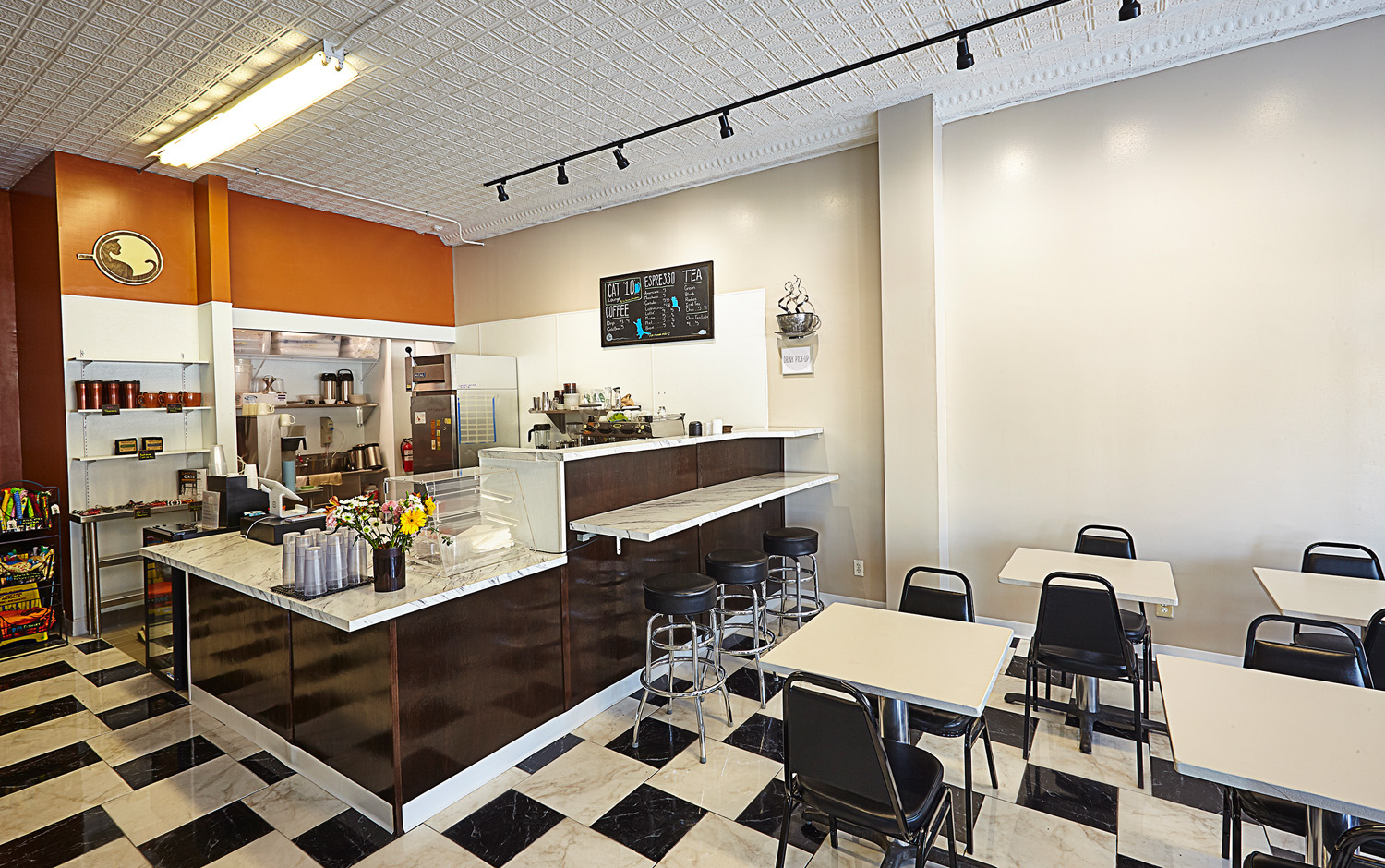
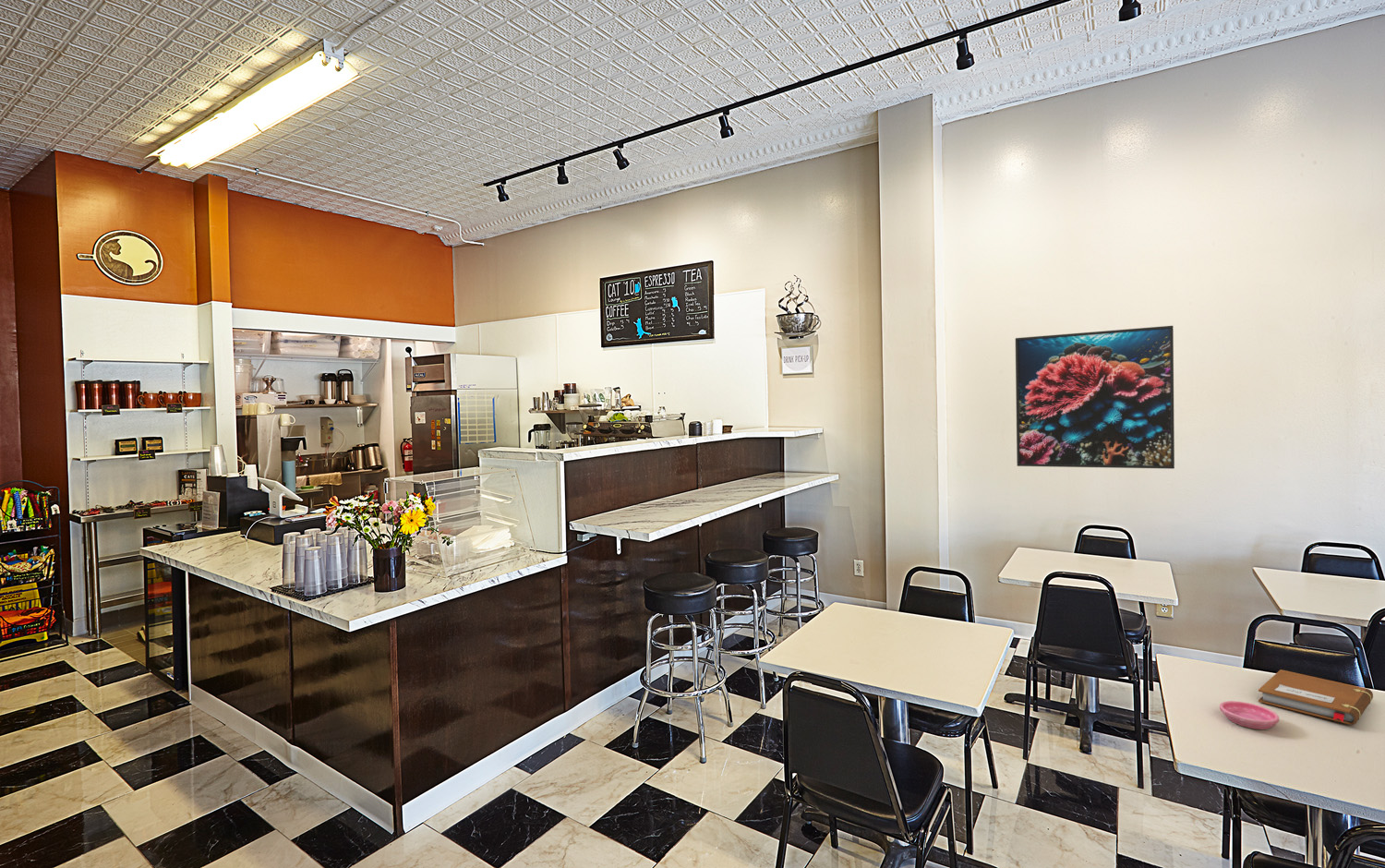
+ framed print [1015,325,1175,470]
+ notebook [1258,669,1374,726]
+ saucer [1219,700,1280,730]
